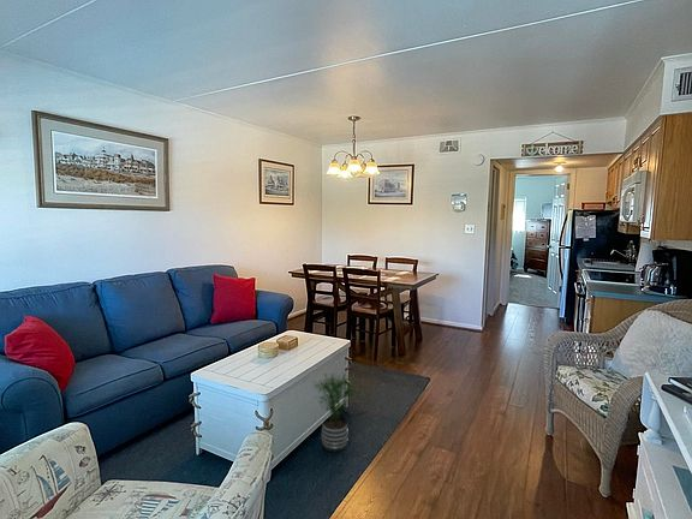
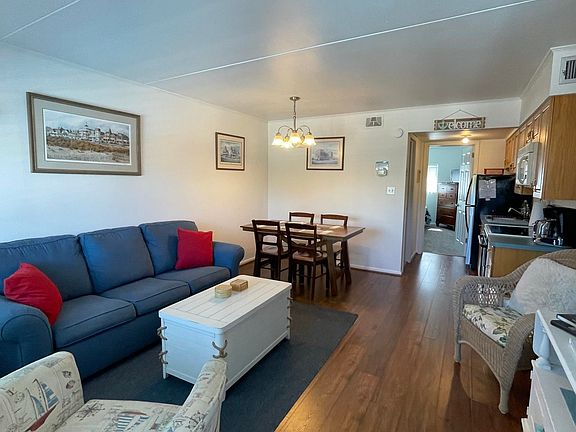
- potted plant [311,371,365,453]
